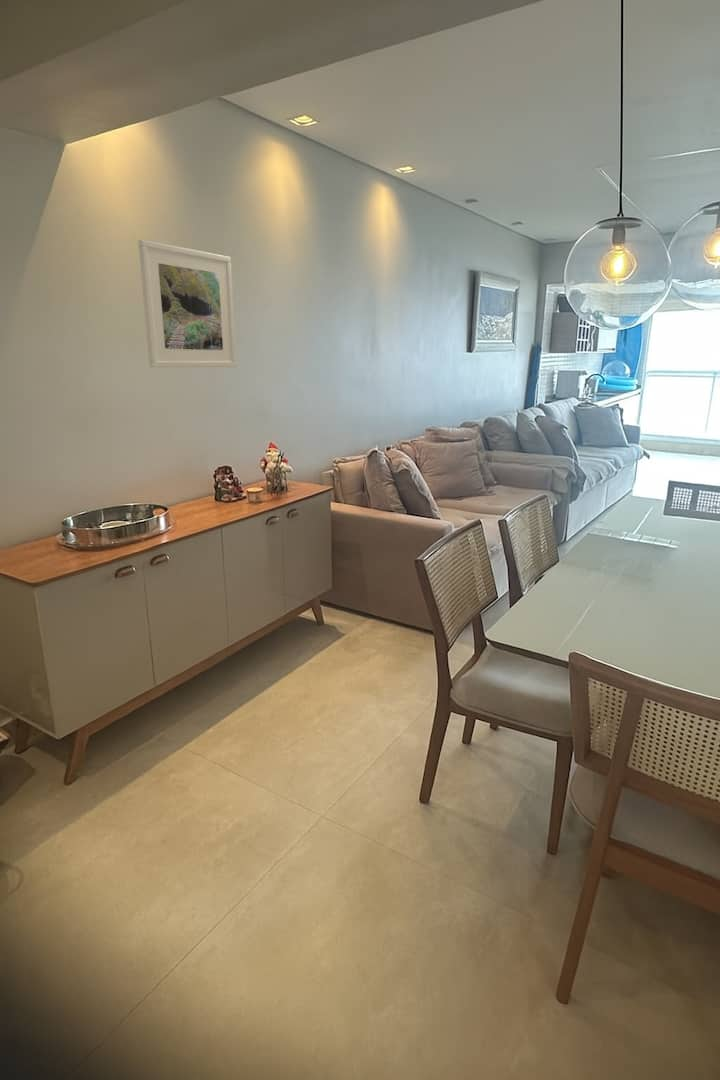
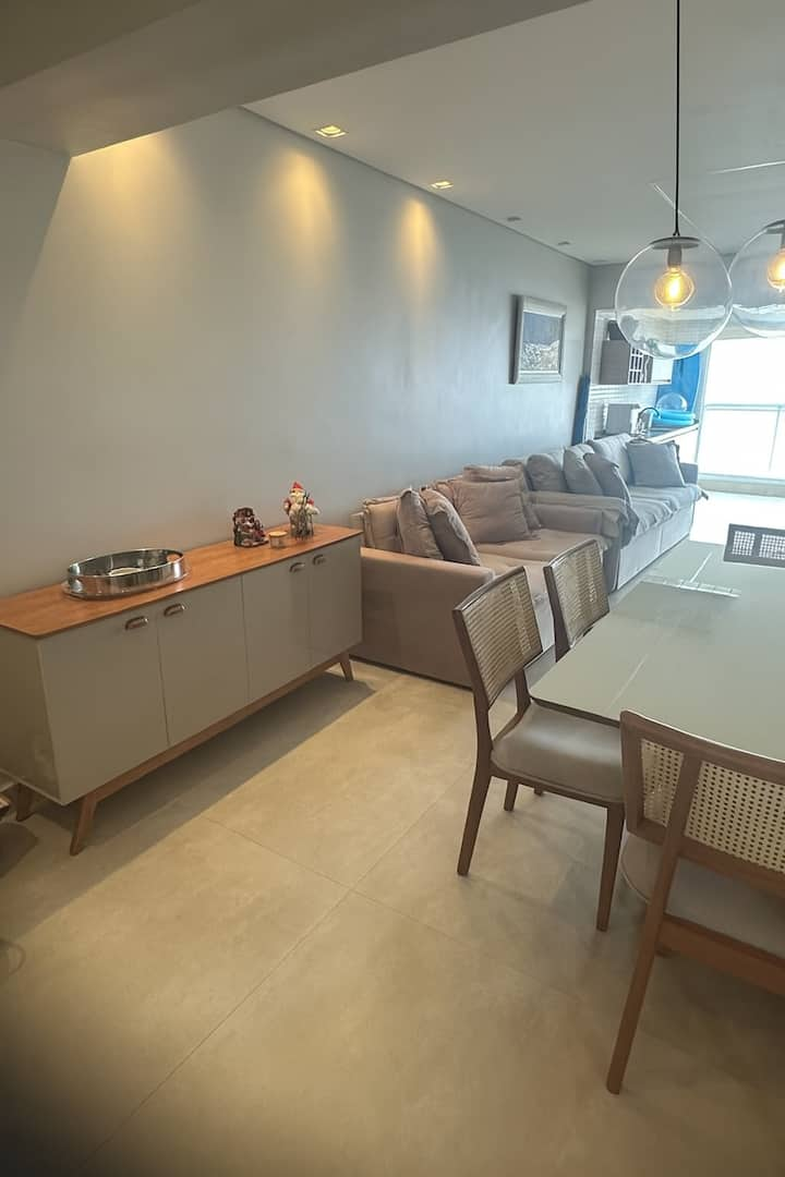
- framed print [137,239,237,368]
